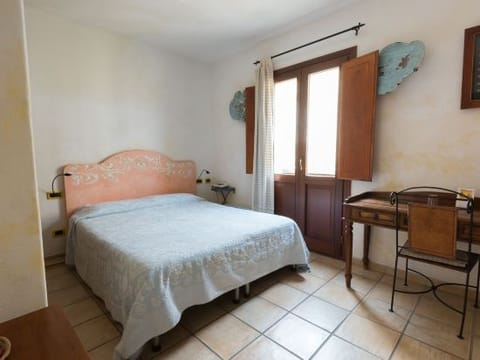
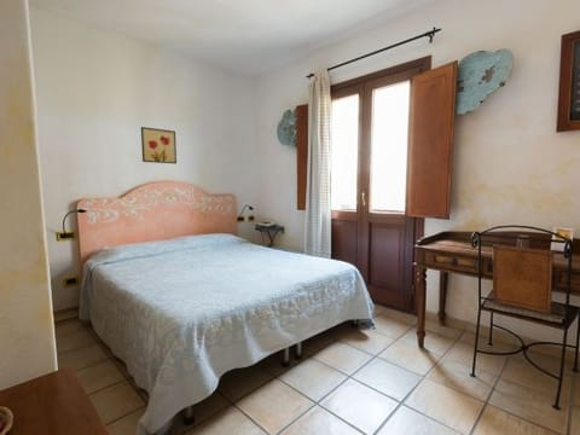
+ wall art [140,126,178,164]
